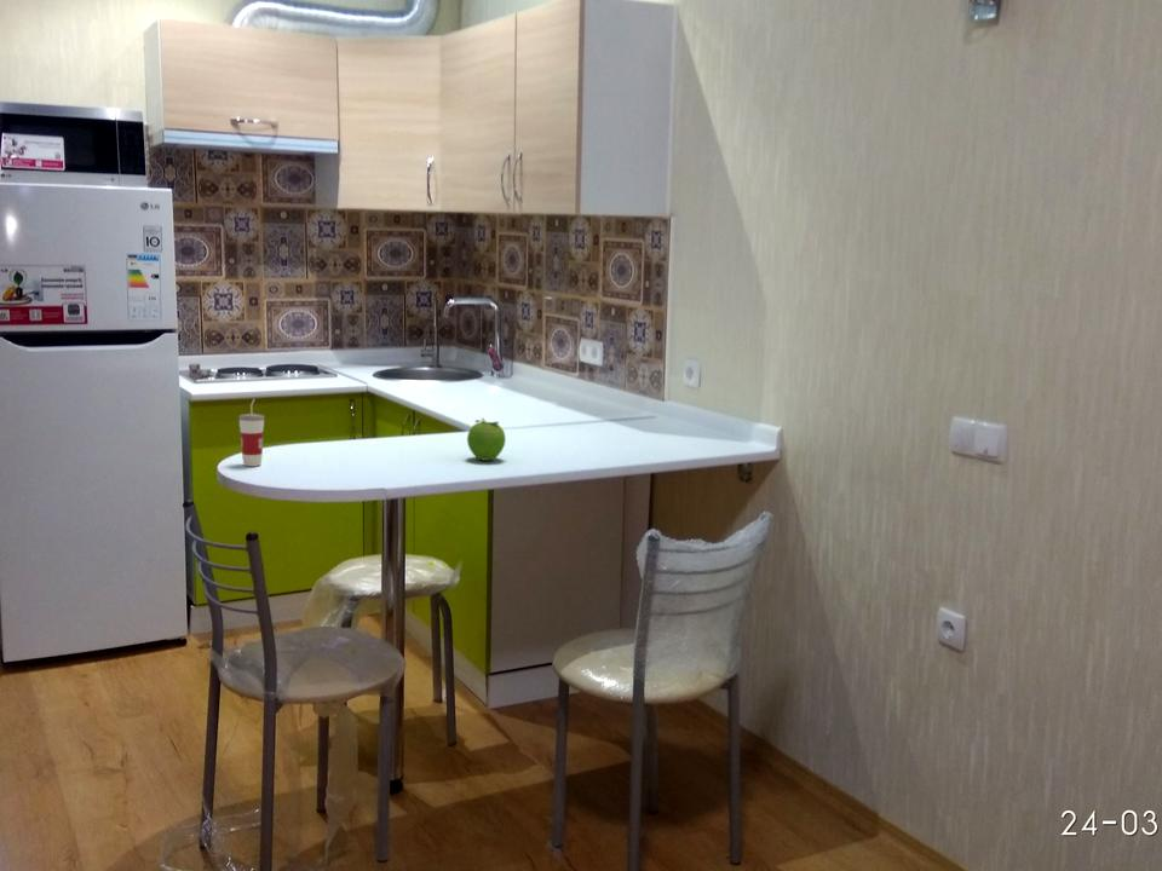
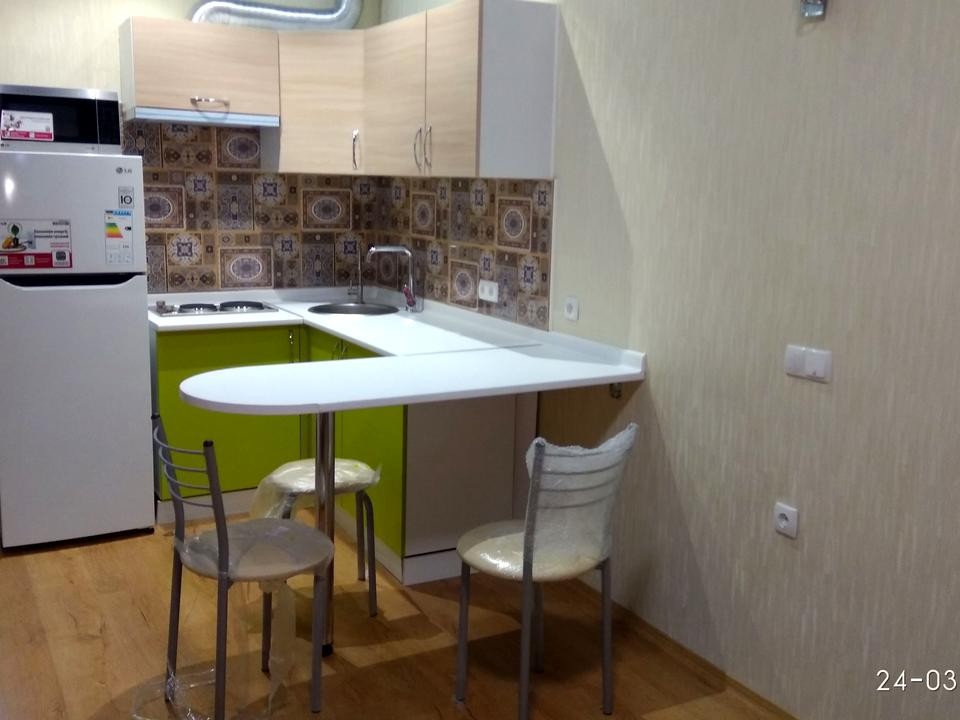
- cup [237,398,265,467]
- fruit [466,416,507,462]
